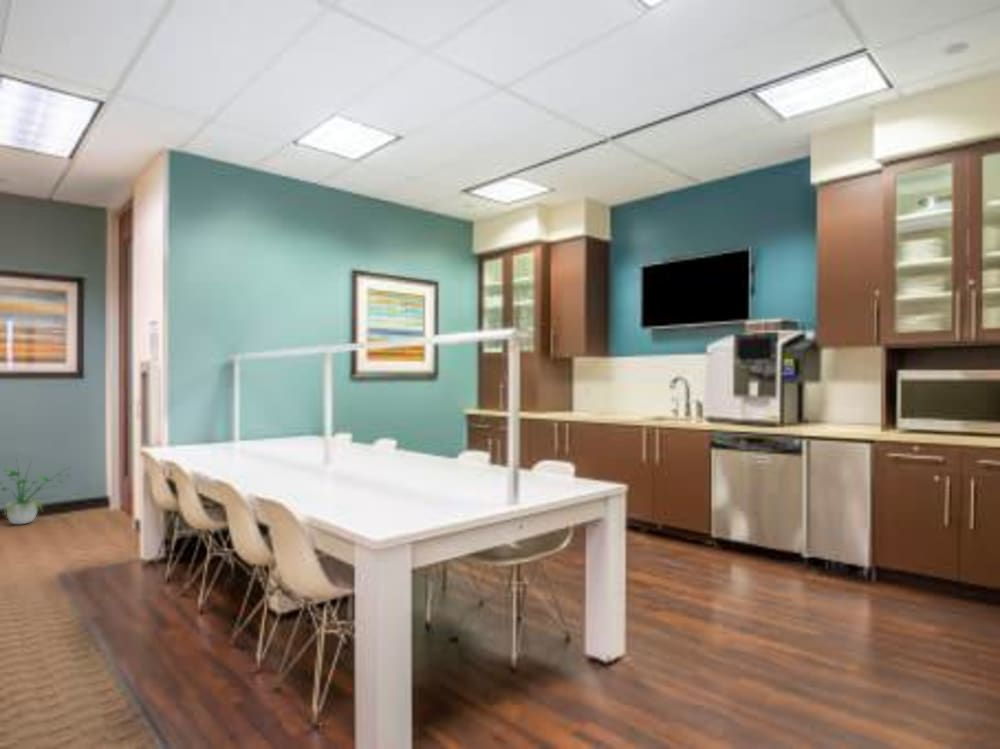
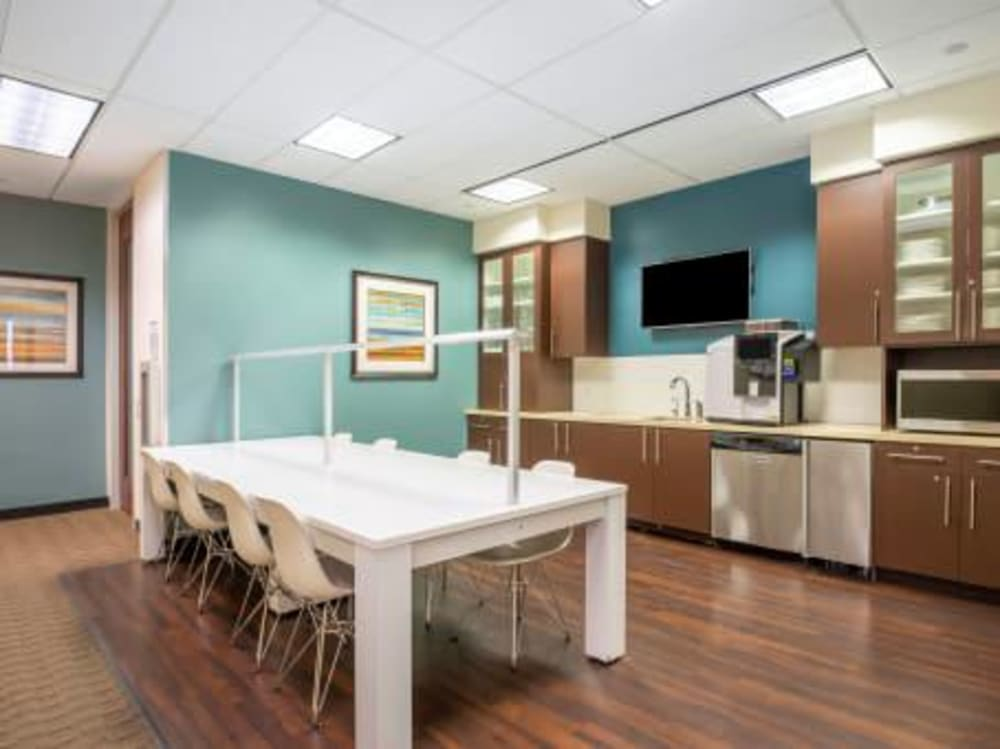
- potted plant [0,455,74,525]
